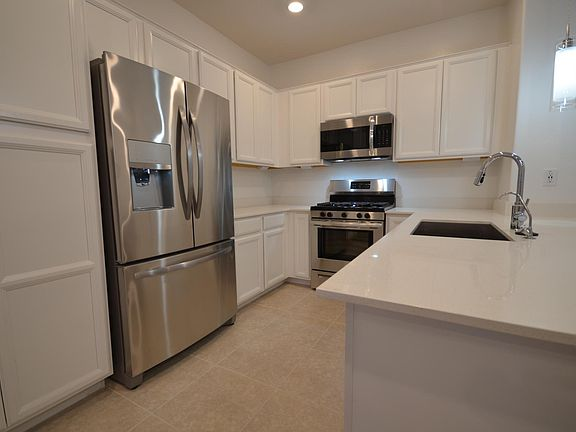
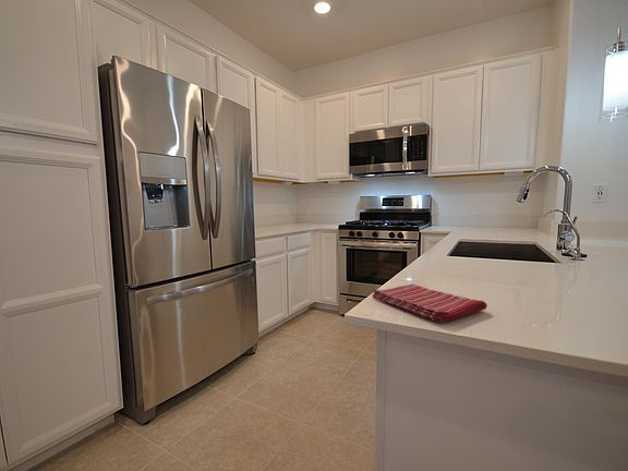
+ dish towel [371,283,487,324]
